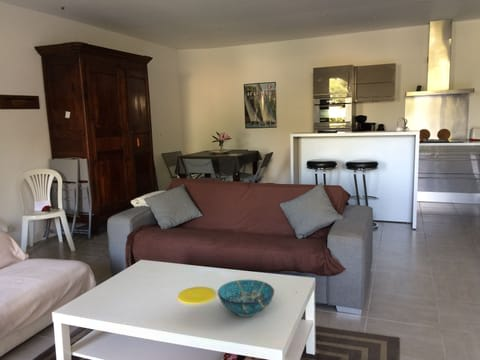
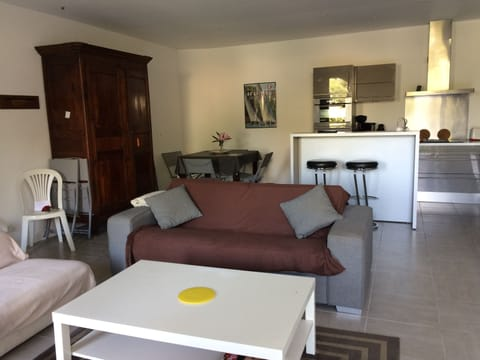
- decorative bowl [217,279,275,317]
